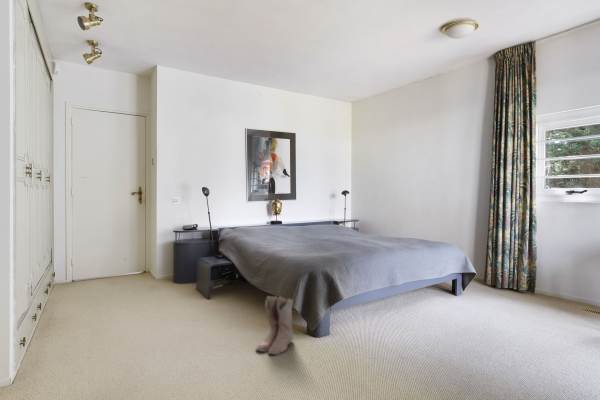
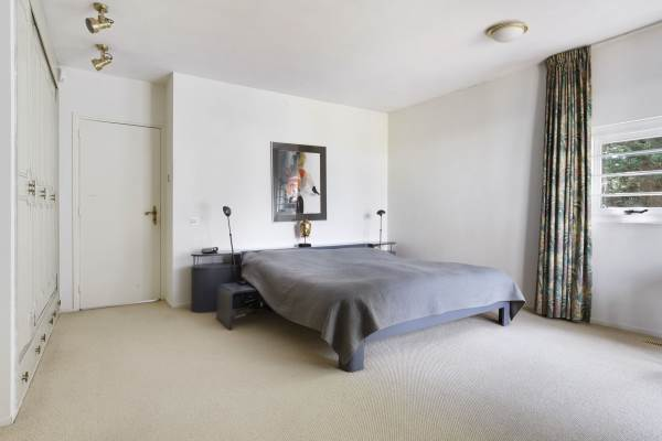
- boots [255,295,294,356]
